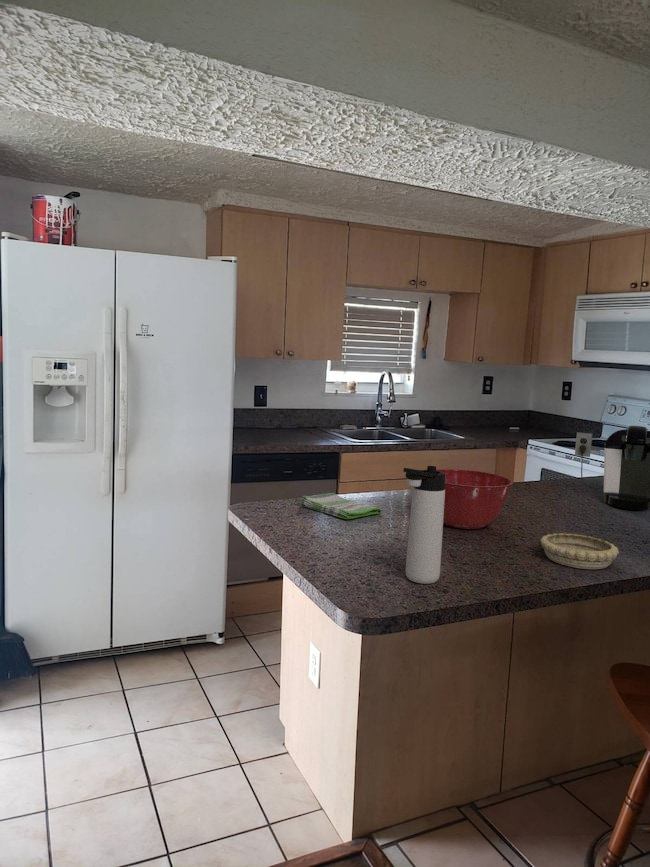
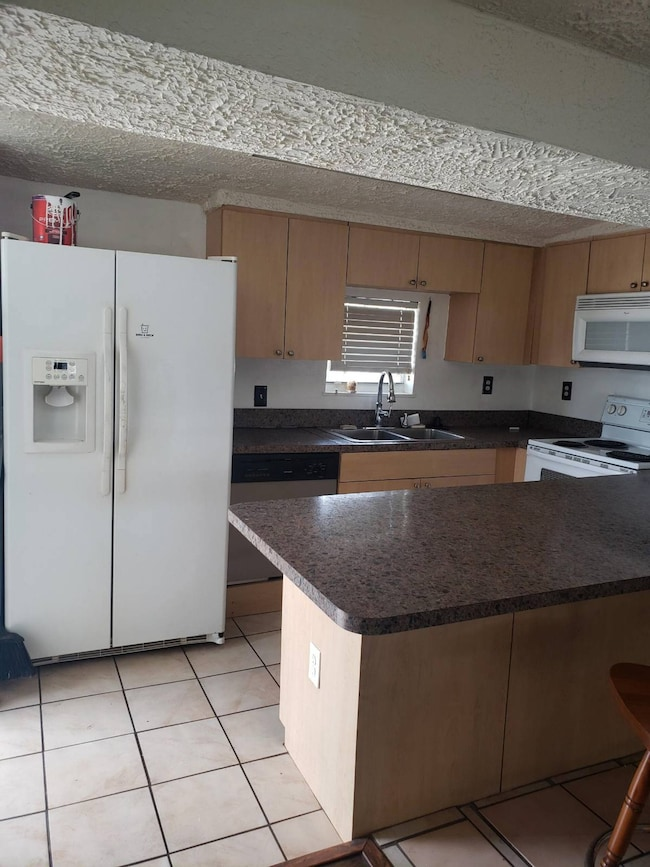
- decorative bowl [539,532,620,570]
- thermos bottle [403,465,445,585]
- coffee maker [574,425,650,511]
- dish towel [300,492,383,520]
- mixing bowl [436,468,514,530]
